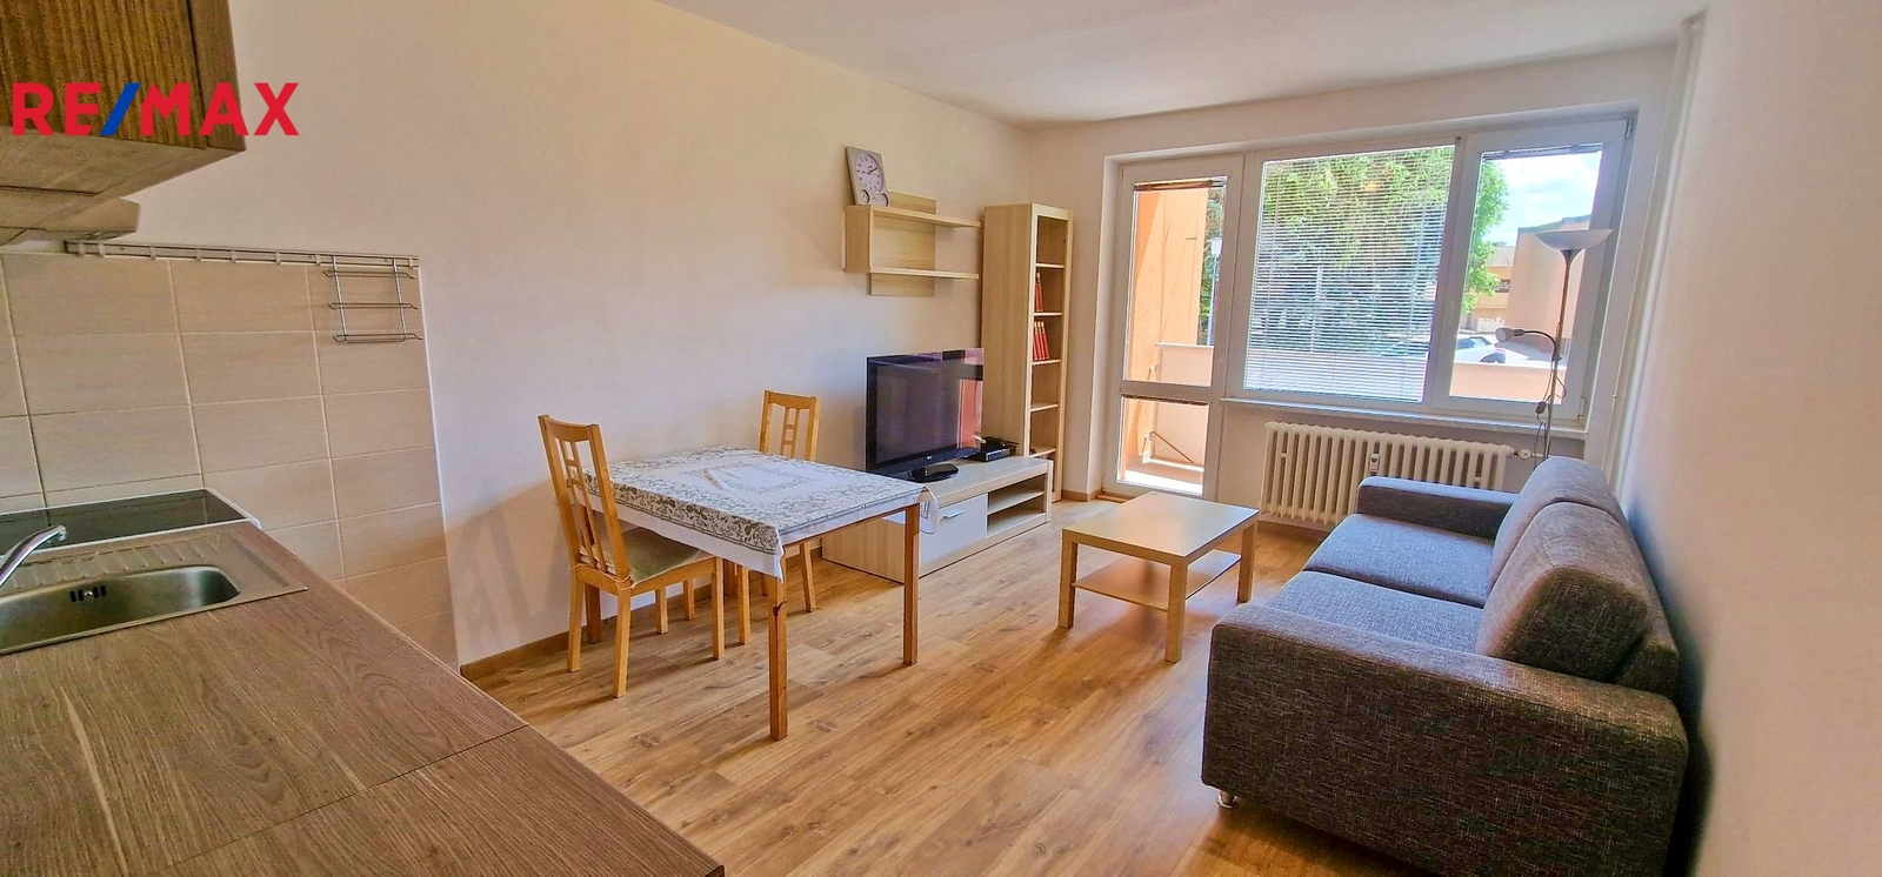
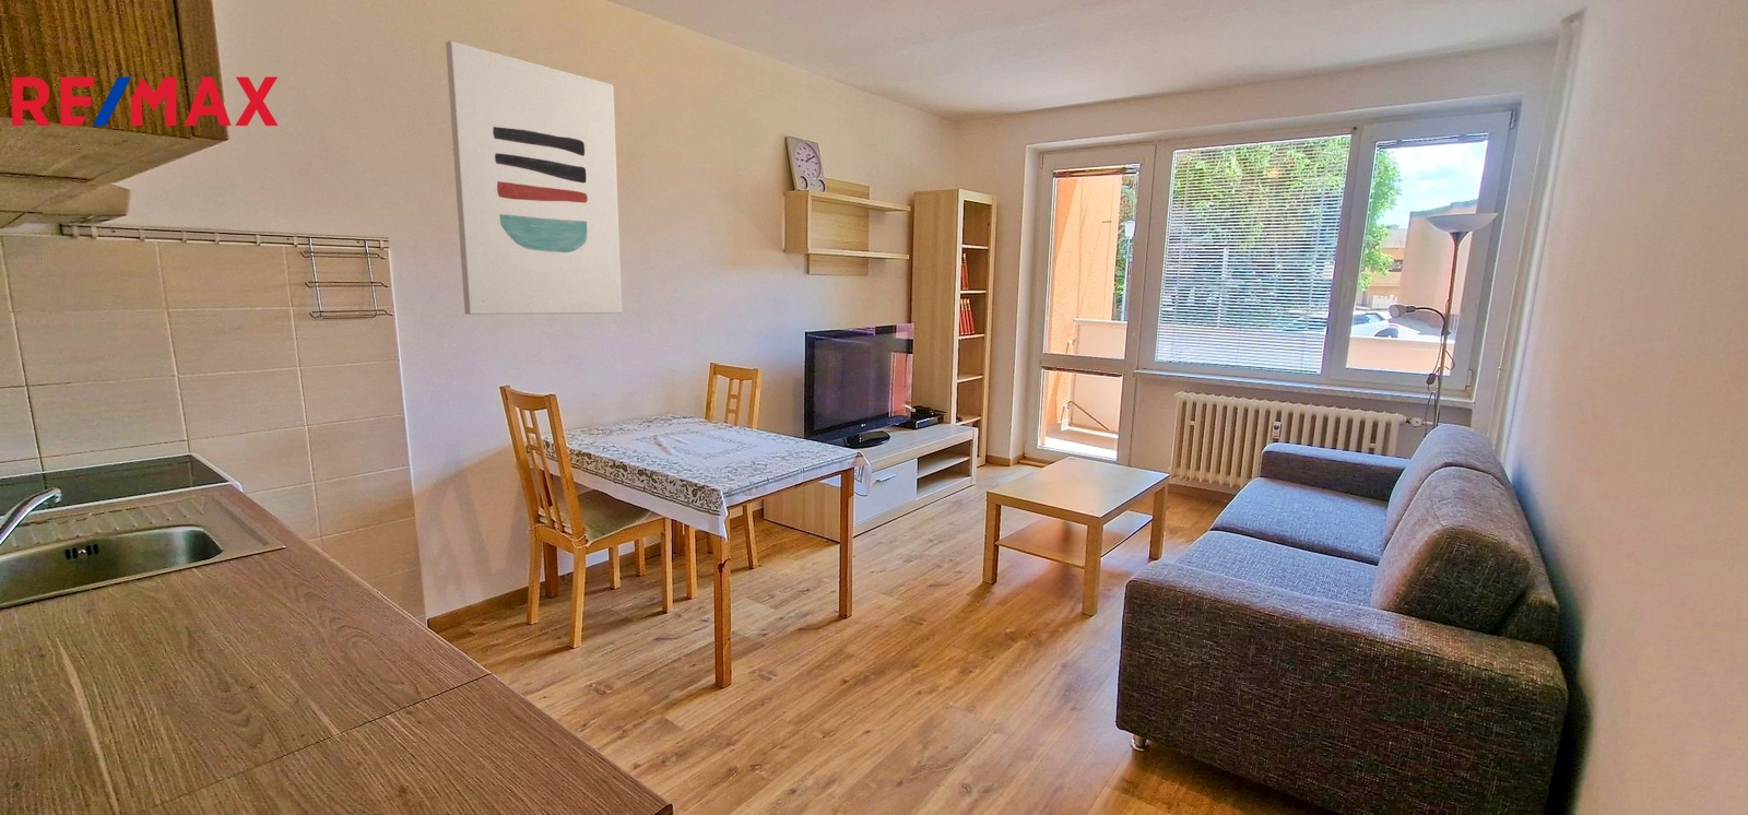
+ wall art [445,39,623,316]
